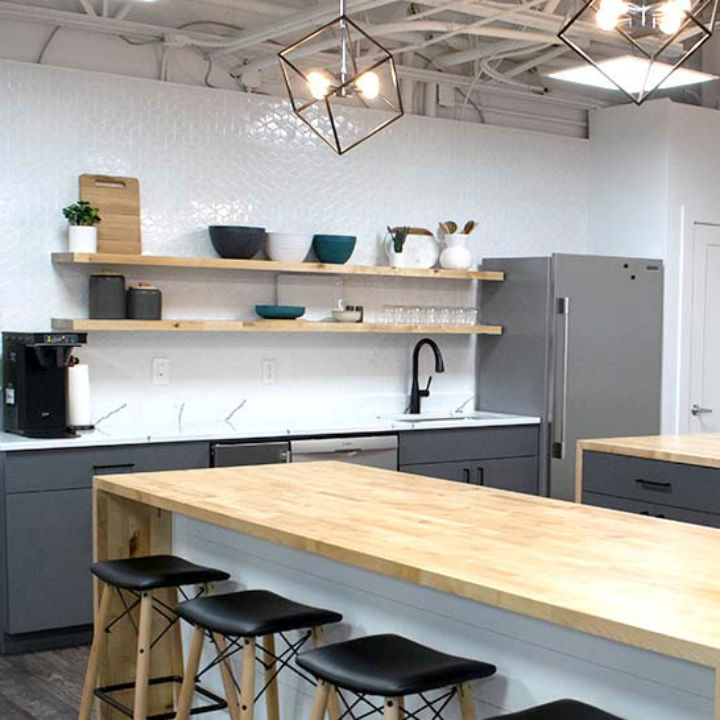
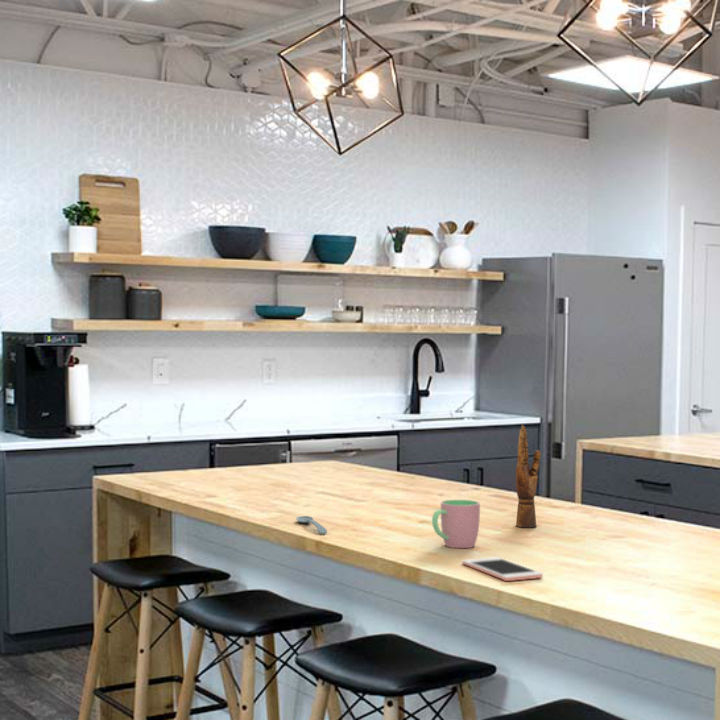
+ cup [431,499,481,549]
+ spoon [295,515,328,535]
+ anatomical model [515,424,542,528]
+ cell phone [461,556,544,582]
